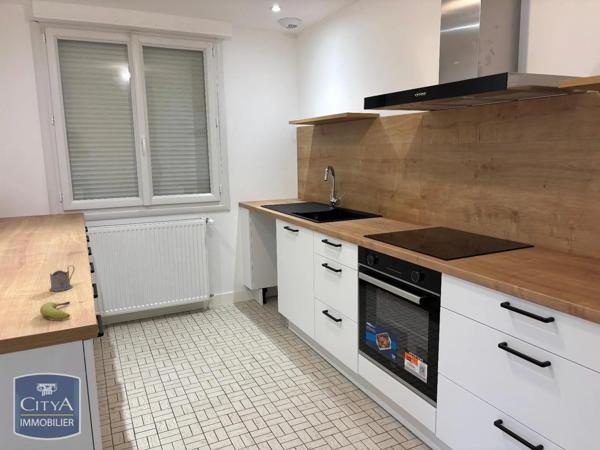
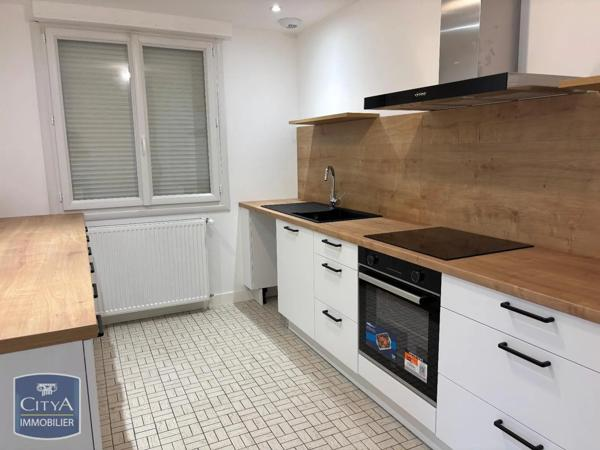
- fruit [39,300,71,320]
- tea glass holder [49,264,75,292]
